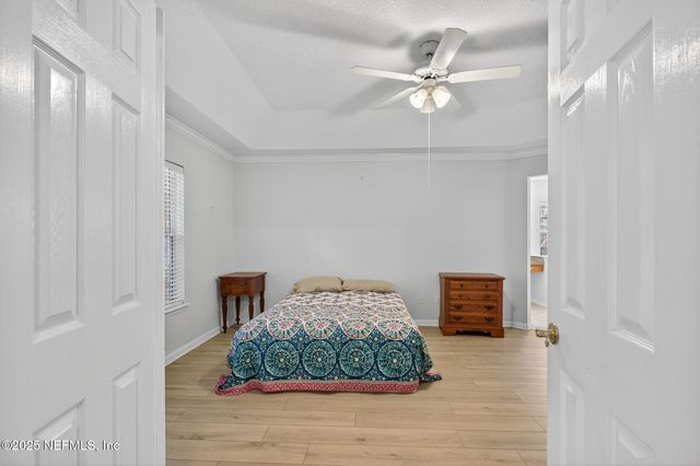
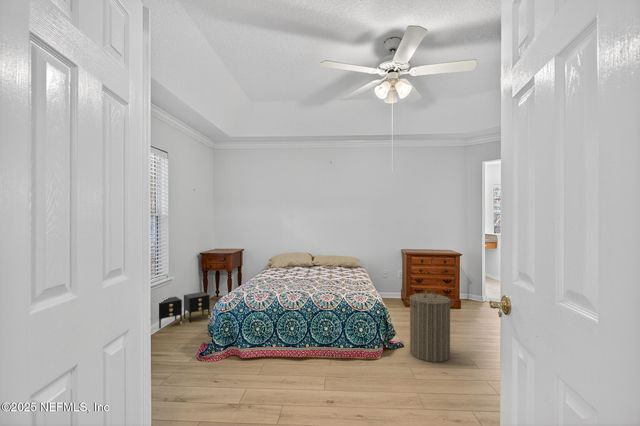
+ laundry hamper [405,288,455,363]
+ nightstand [158,291,211,330]
